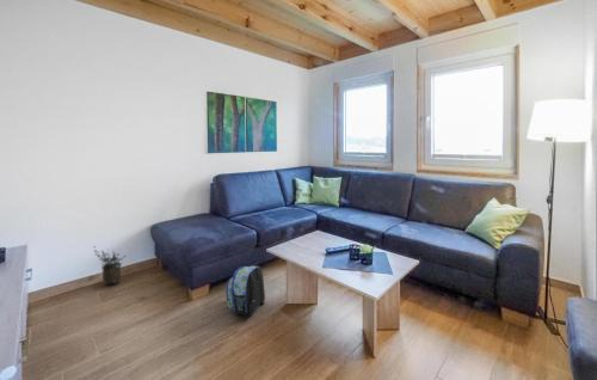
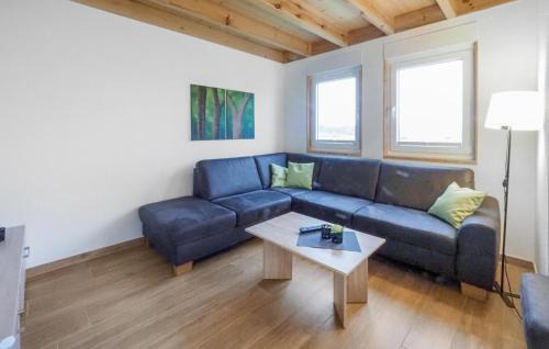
- potted plant [92,245,128,286]
- backpack [224,265,266,319]
